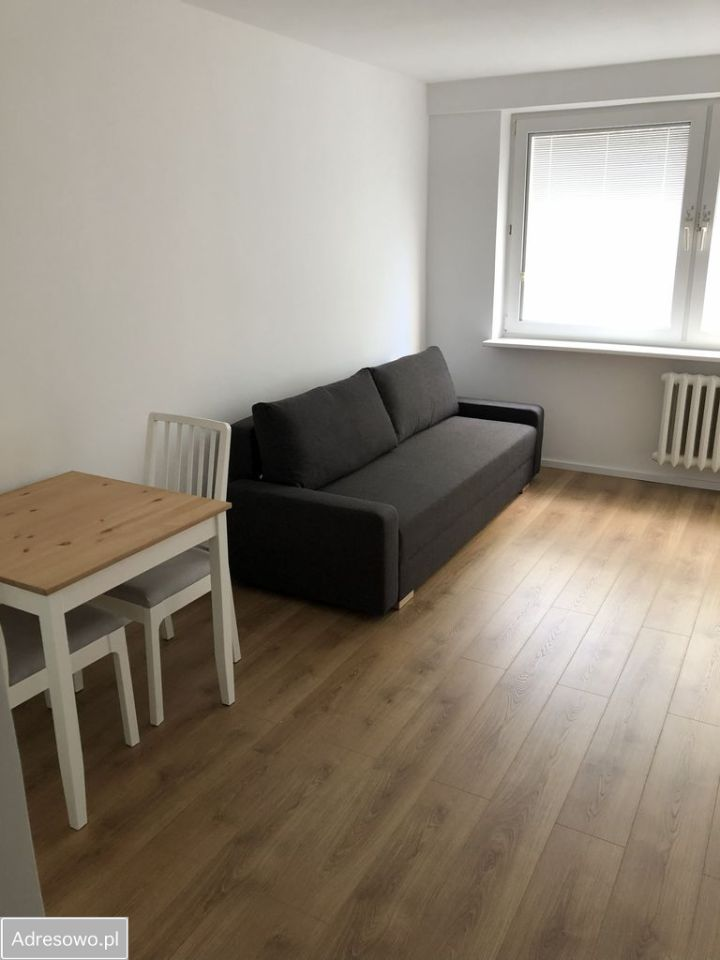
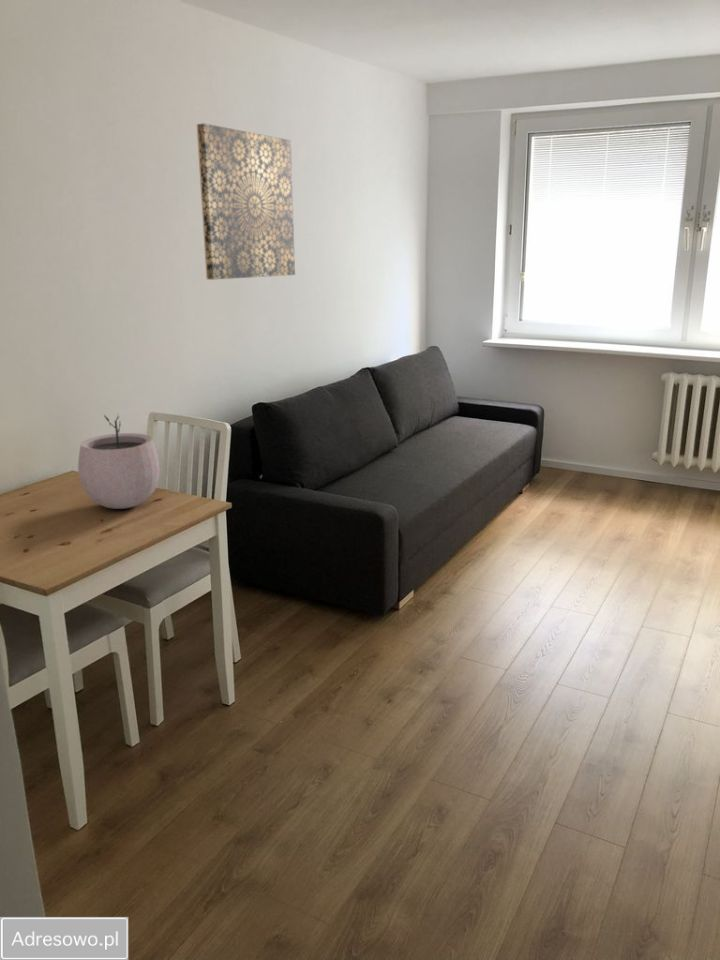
+ plant pot [77,414,161,510]
+ wall art [196,122,296,281]
